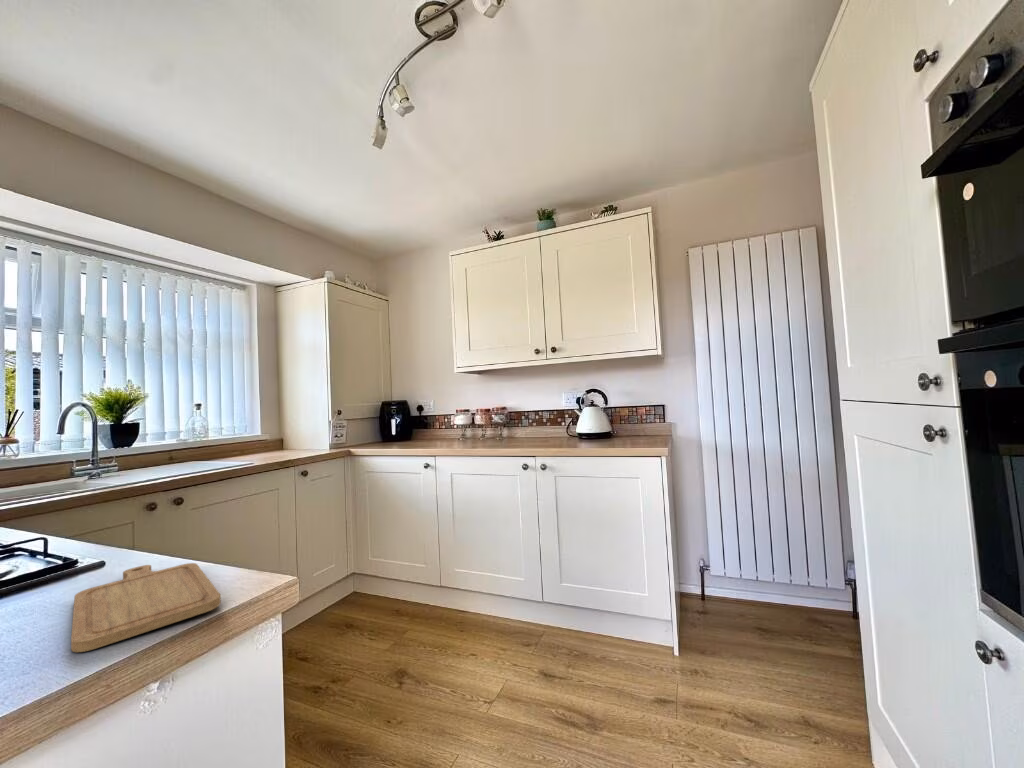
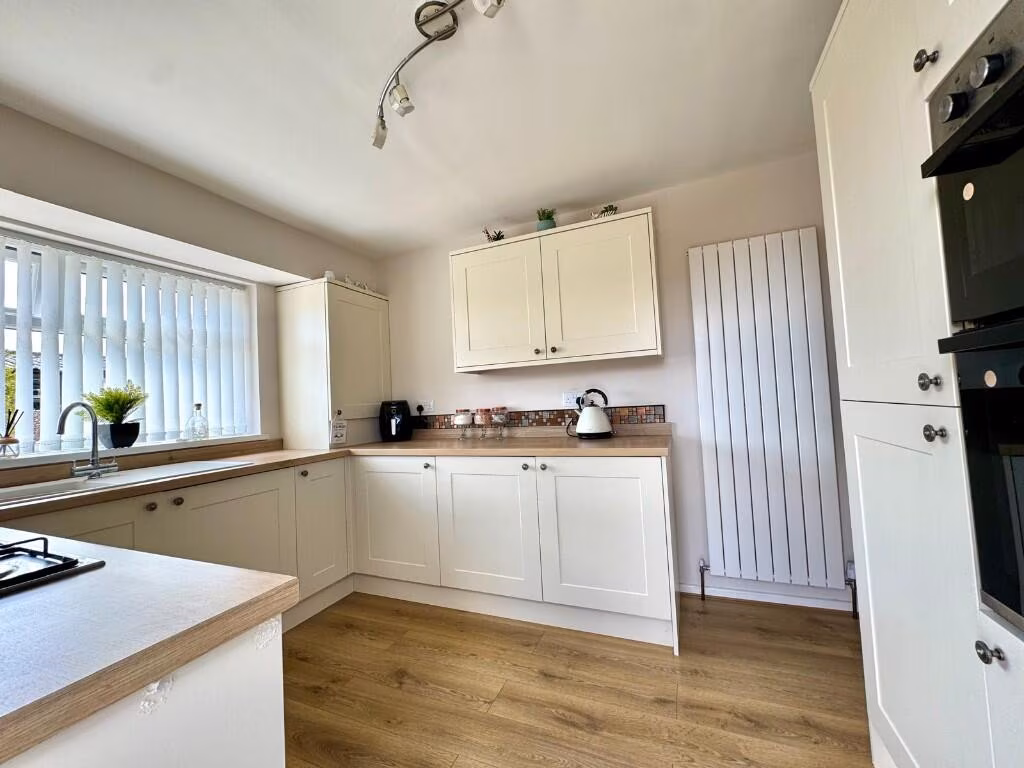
- chopping board [70,562,222,653]
